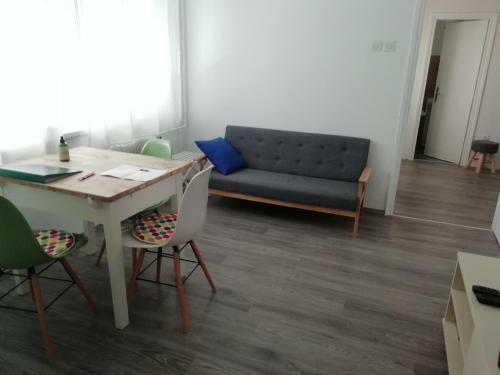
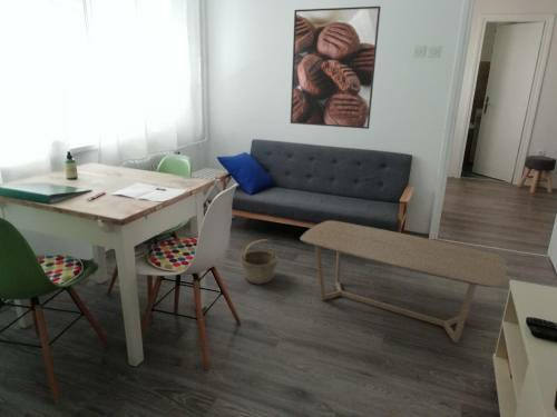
+ coffee table [300,219,507,344]
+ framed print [290,6,382,130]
+ basket [240,238,280,285]
